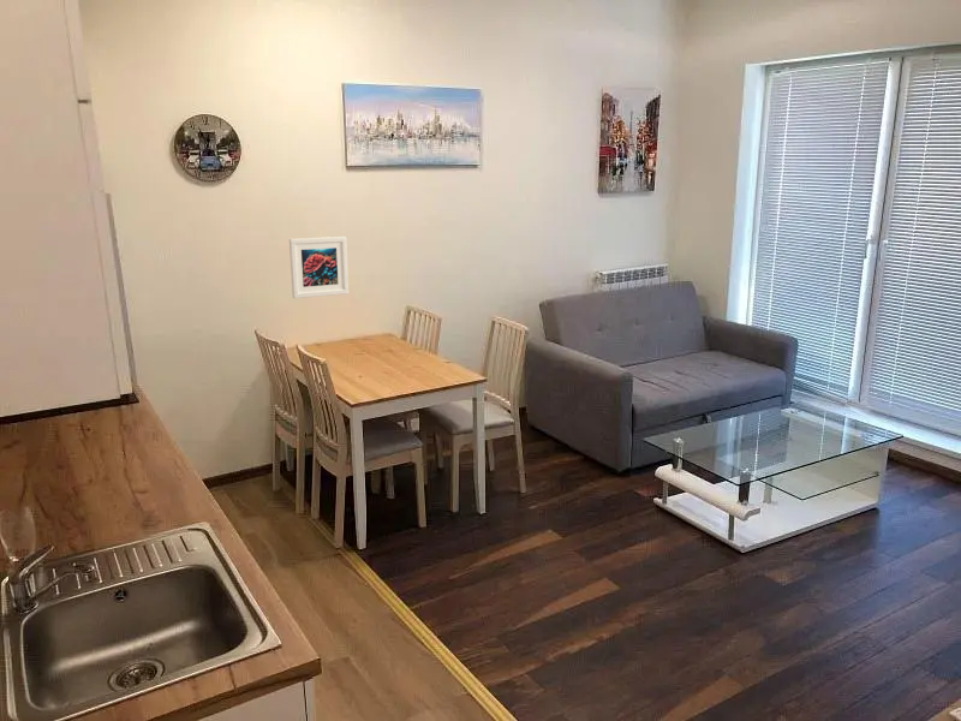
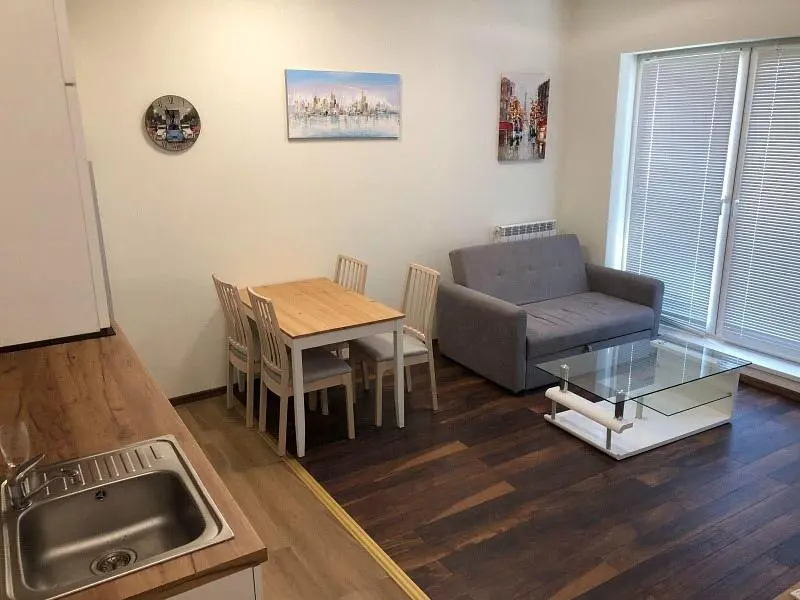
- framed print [288,236,350,299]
